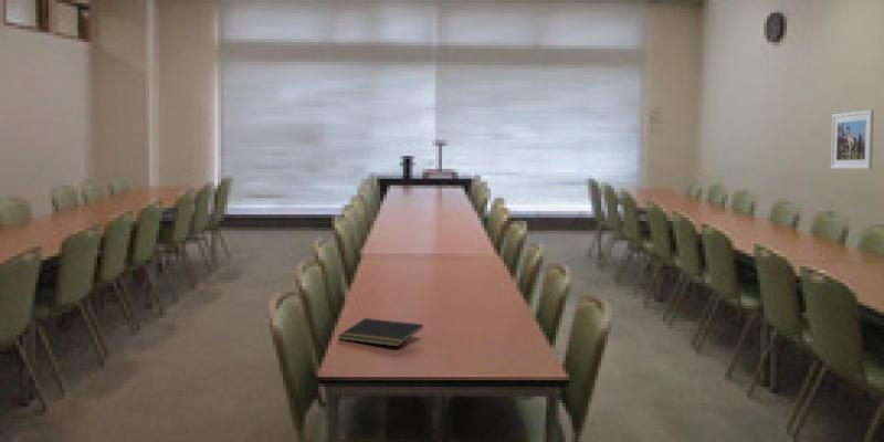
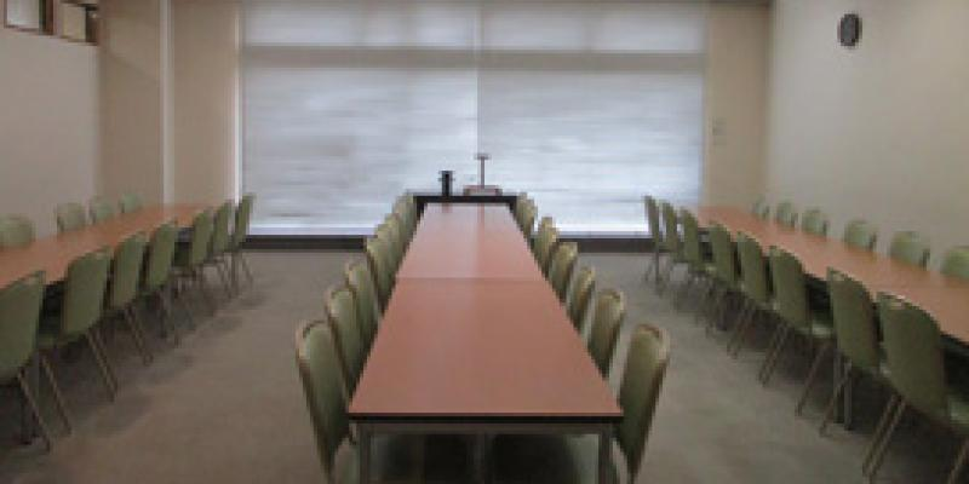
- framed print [830,108,875,170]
- notepad [337,317,424,348]
